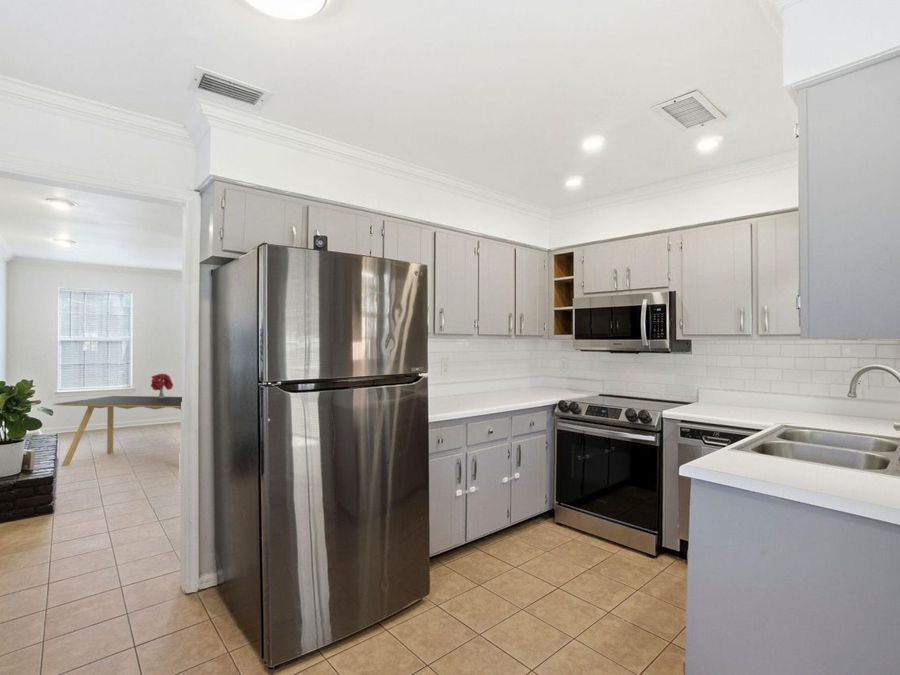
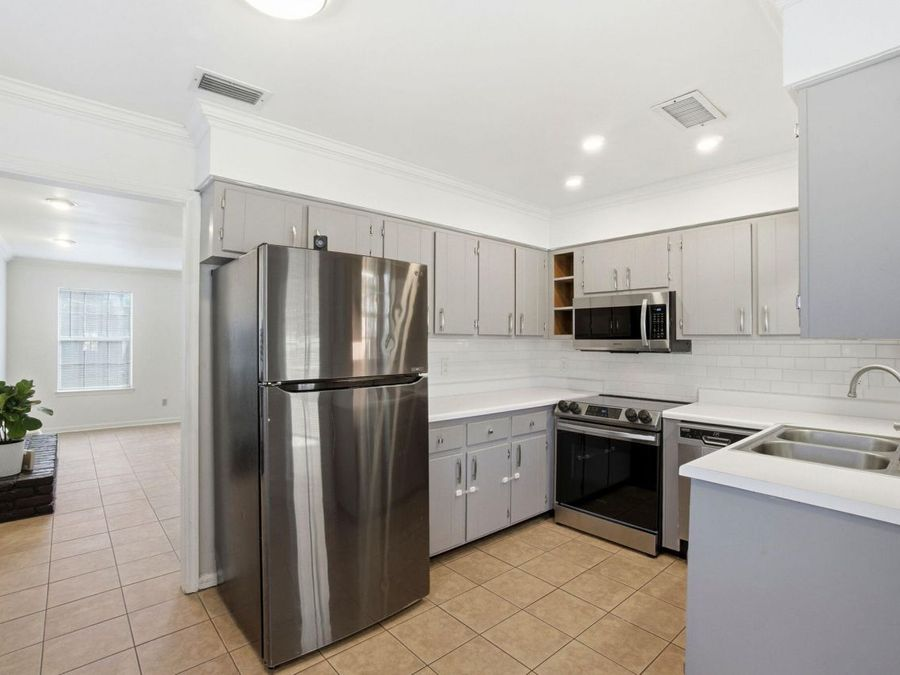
- dining table [52,395,183,467]
- bouquet [150,373,174,398]
